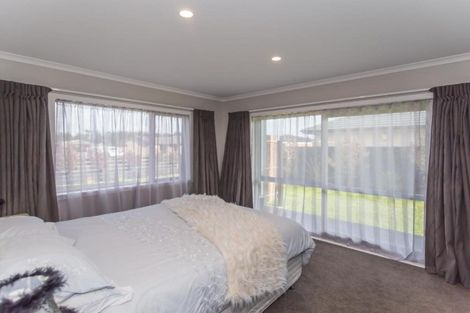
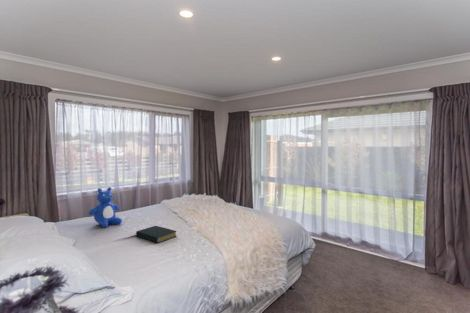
+ hardback book [135,225,177,244]
+ teddy bear [88,186,123,229]
